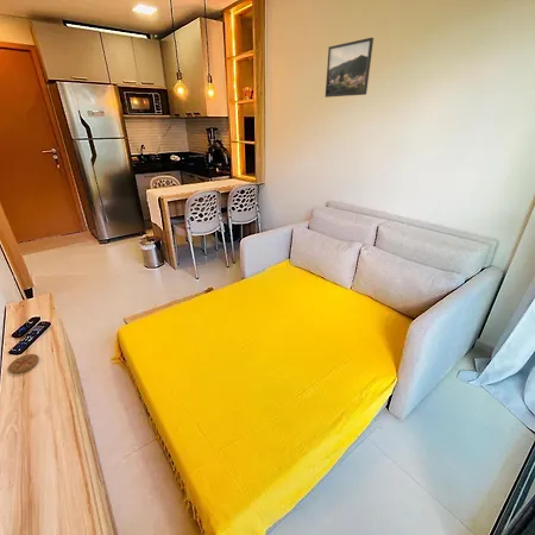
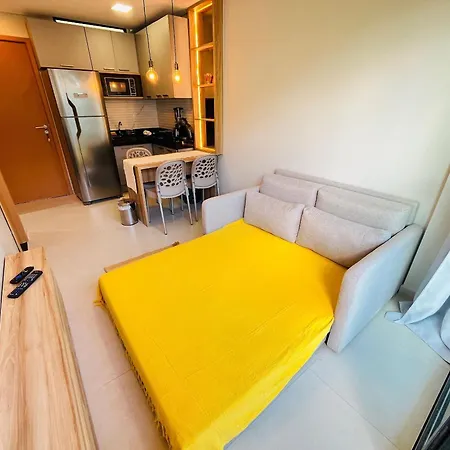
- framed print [323,37,374,99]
- coaster [7,353,39,374]
